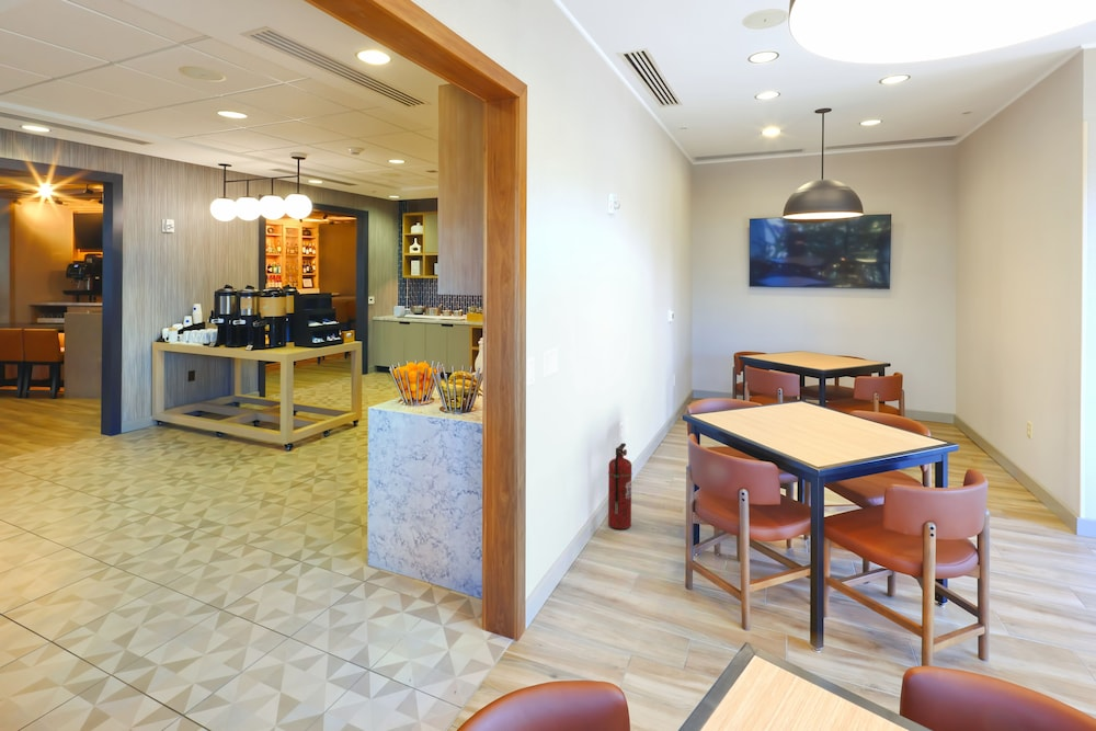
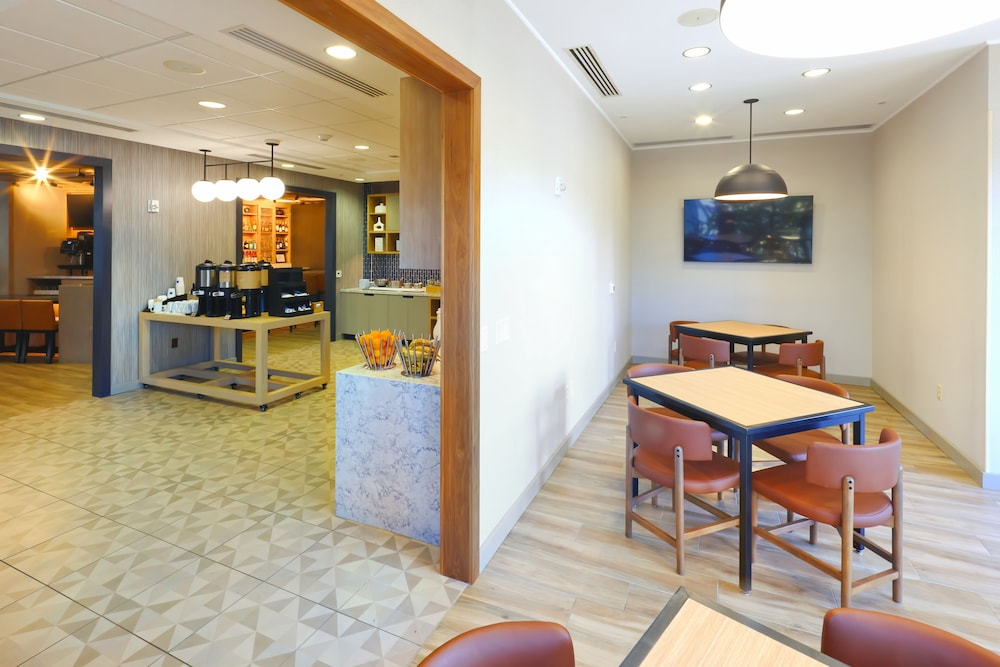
- fire extinguisher [607,442,633,530]
